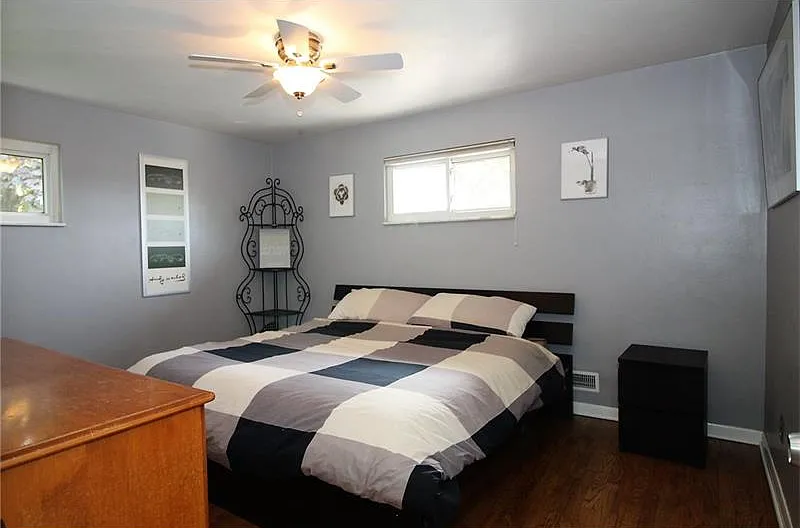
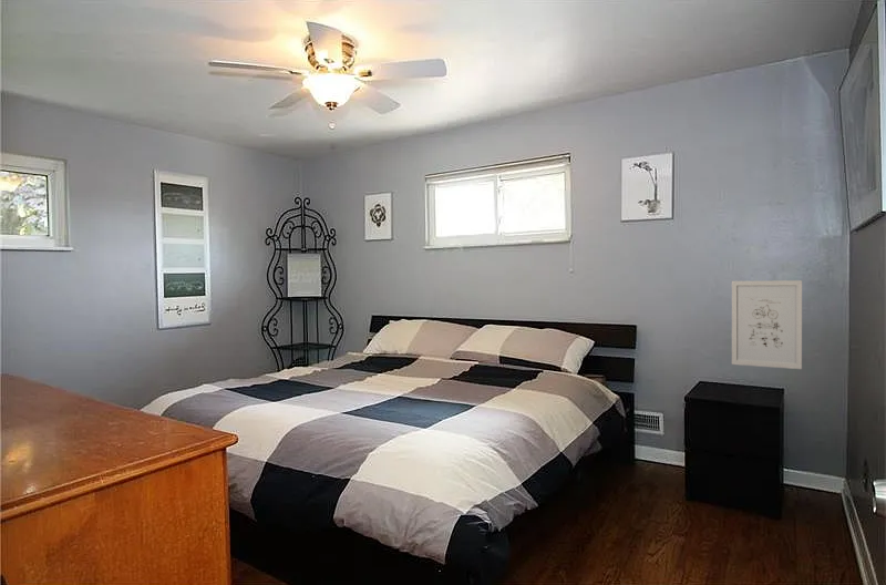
+ wall art [731,279,803,370]
